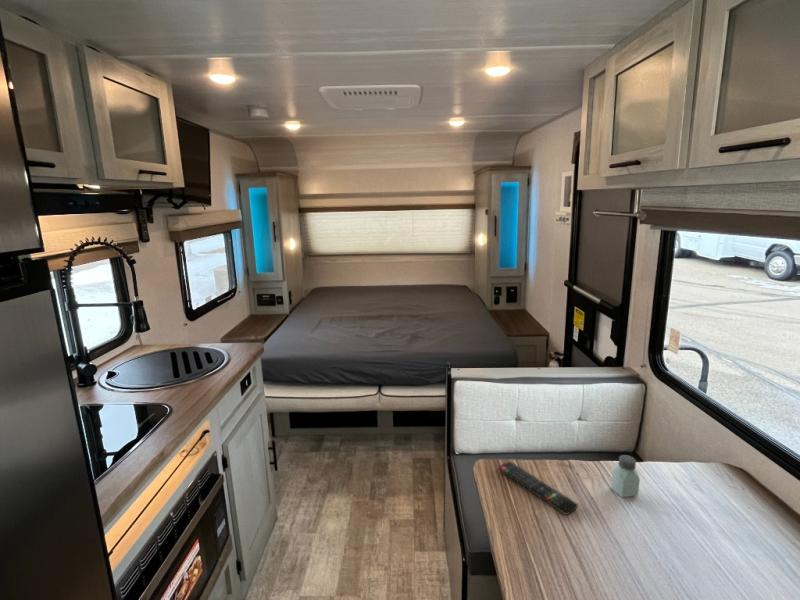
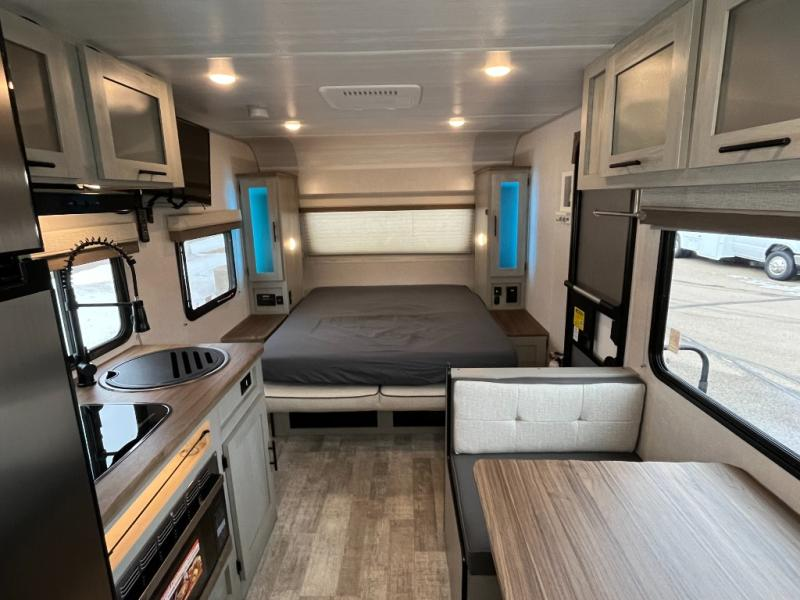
- remote control [498,461,579,516]
- saltshaker [610,454,641,498]
